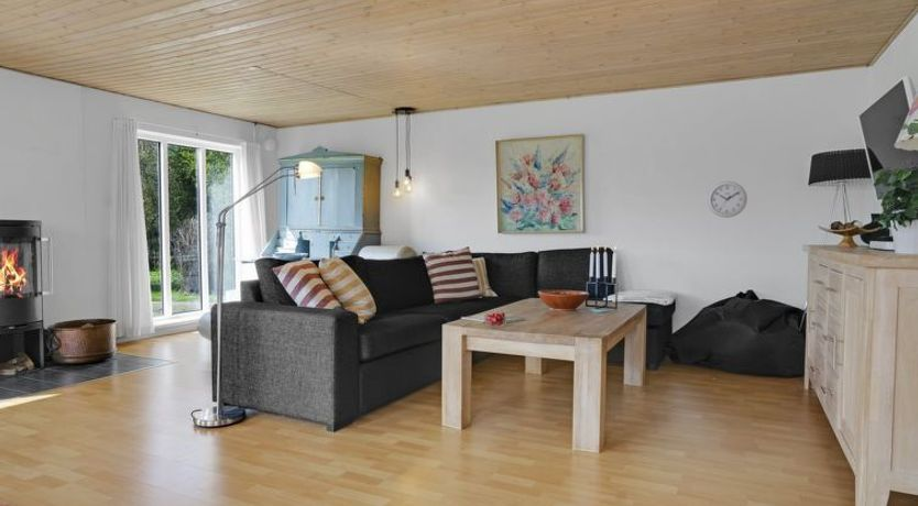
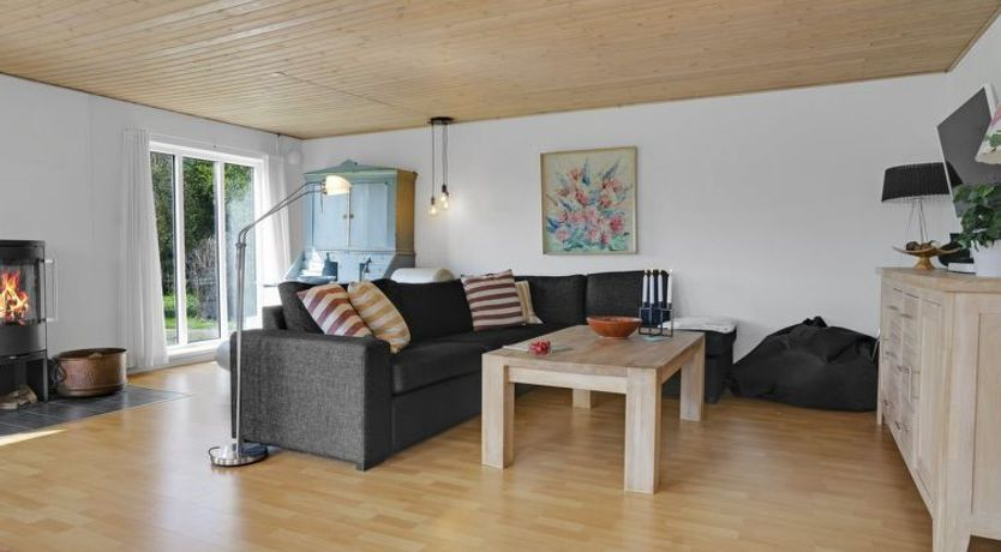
- wall clock [707,180,748,219]
